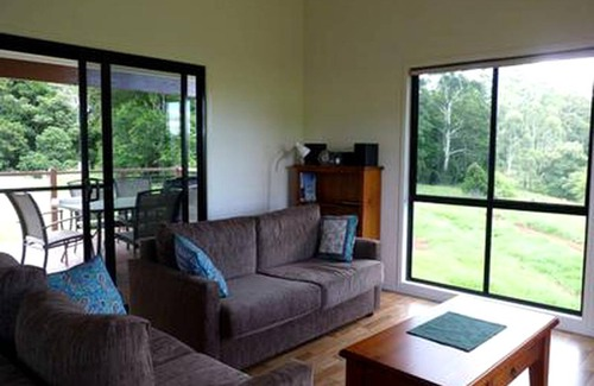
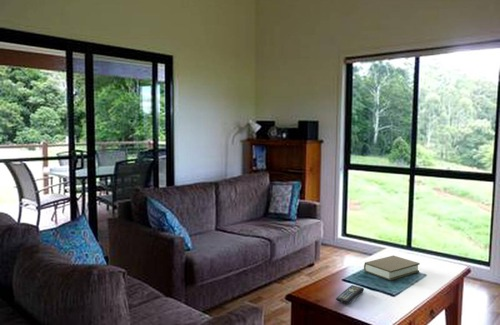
+ remote control [335,284,365,305]
+ book [363,255,421,281]
